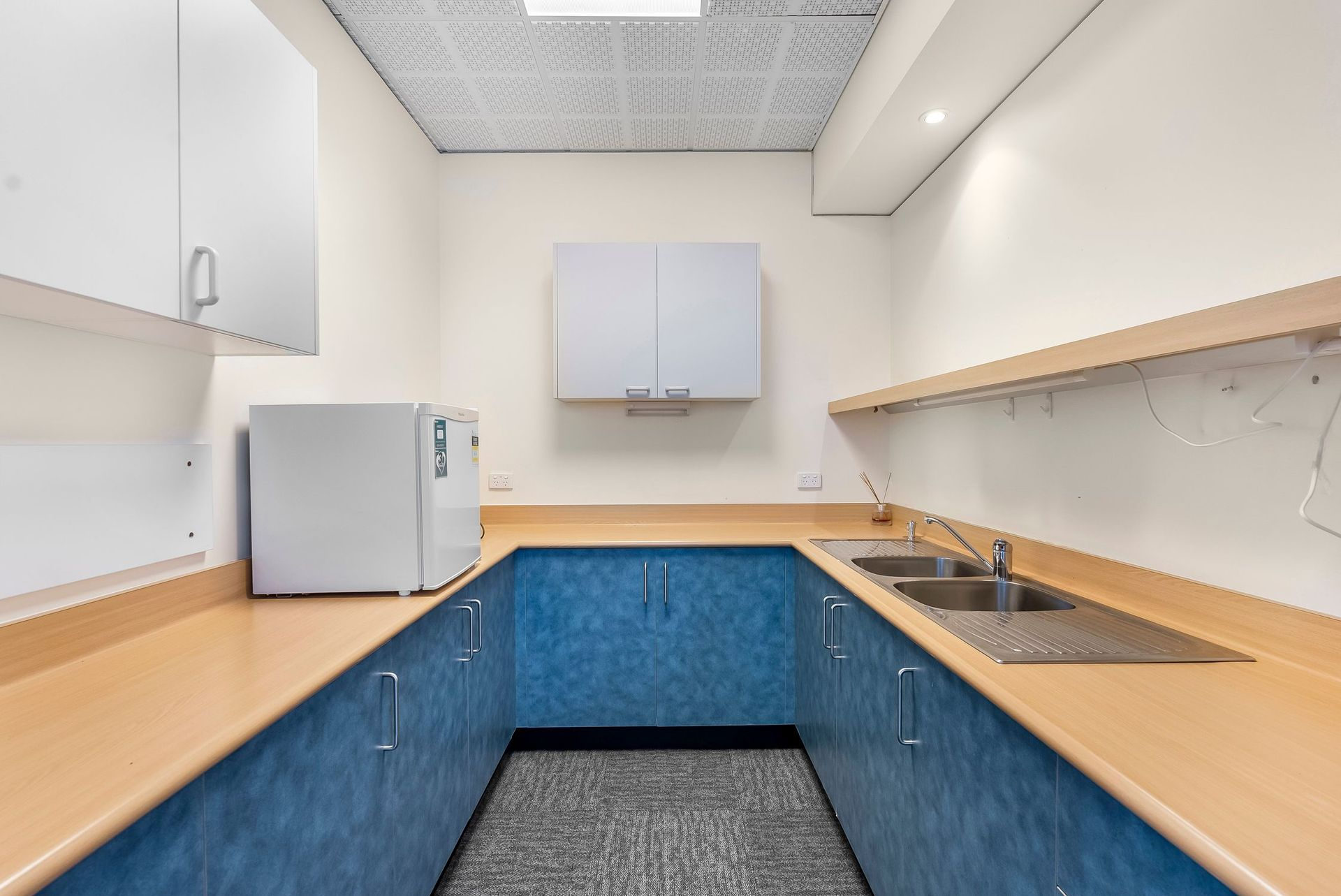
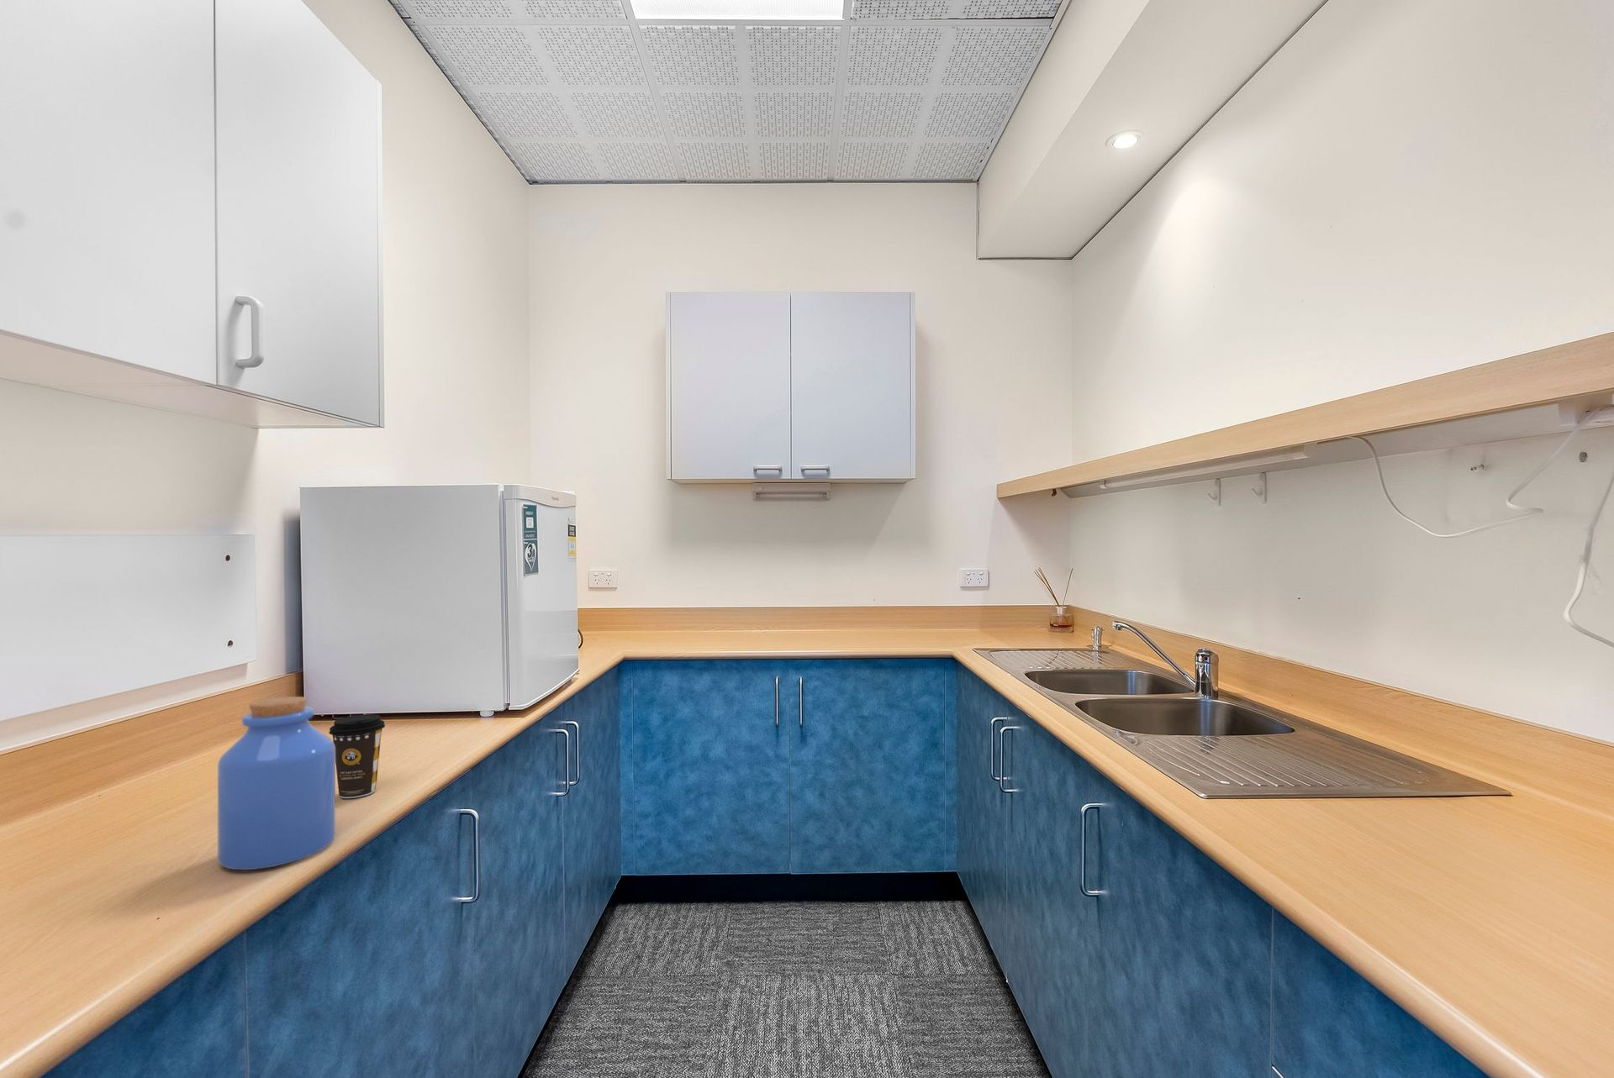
+ jar [217,695,336,871]
+ coffee cup [327,713,386,799]
